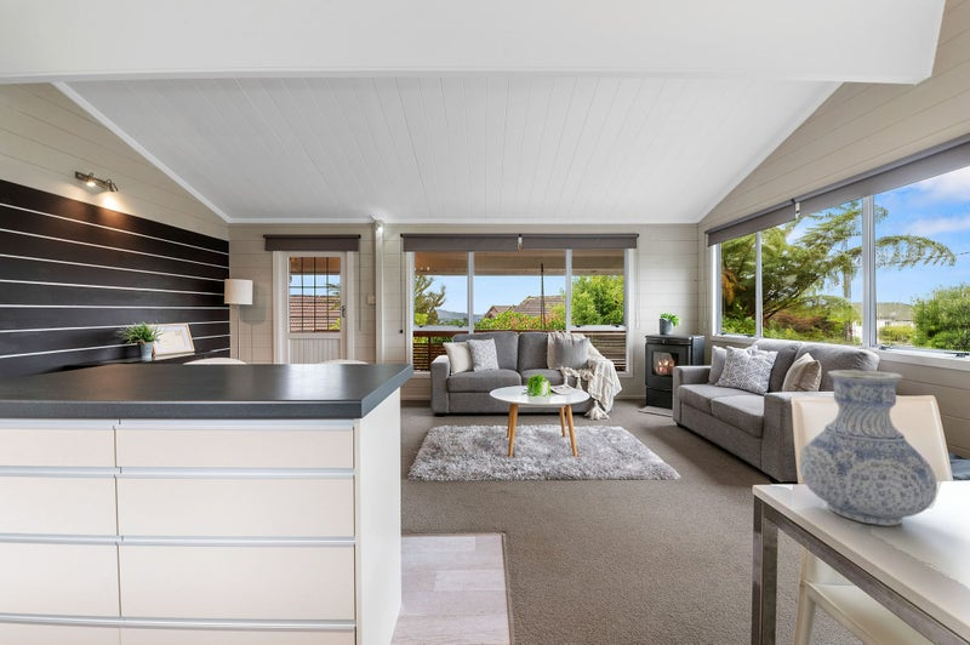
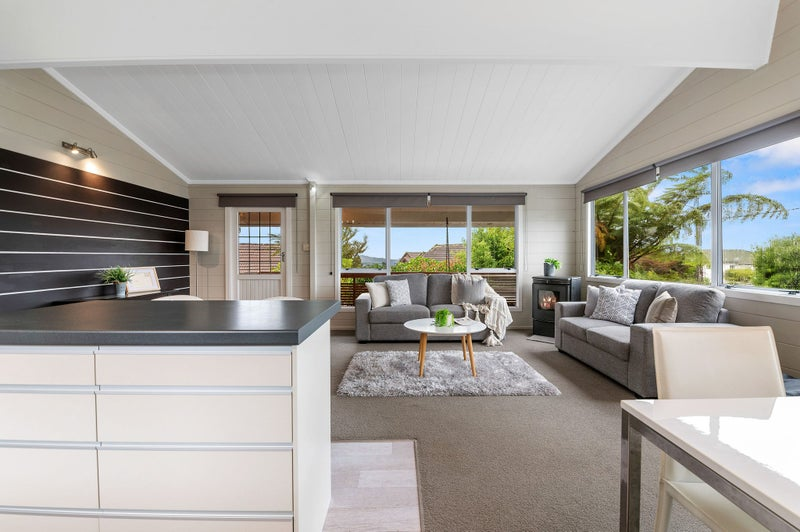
- vase [798,369,938,527]
